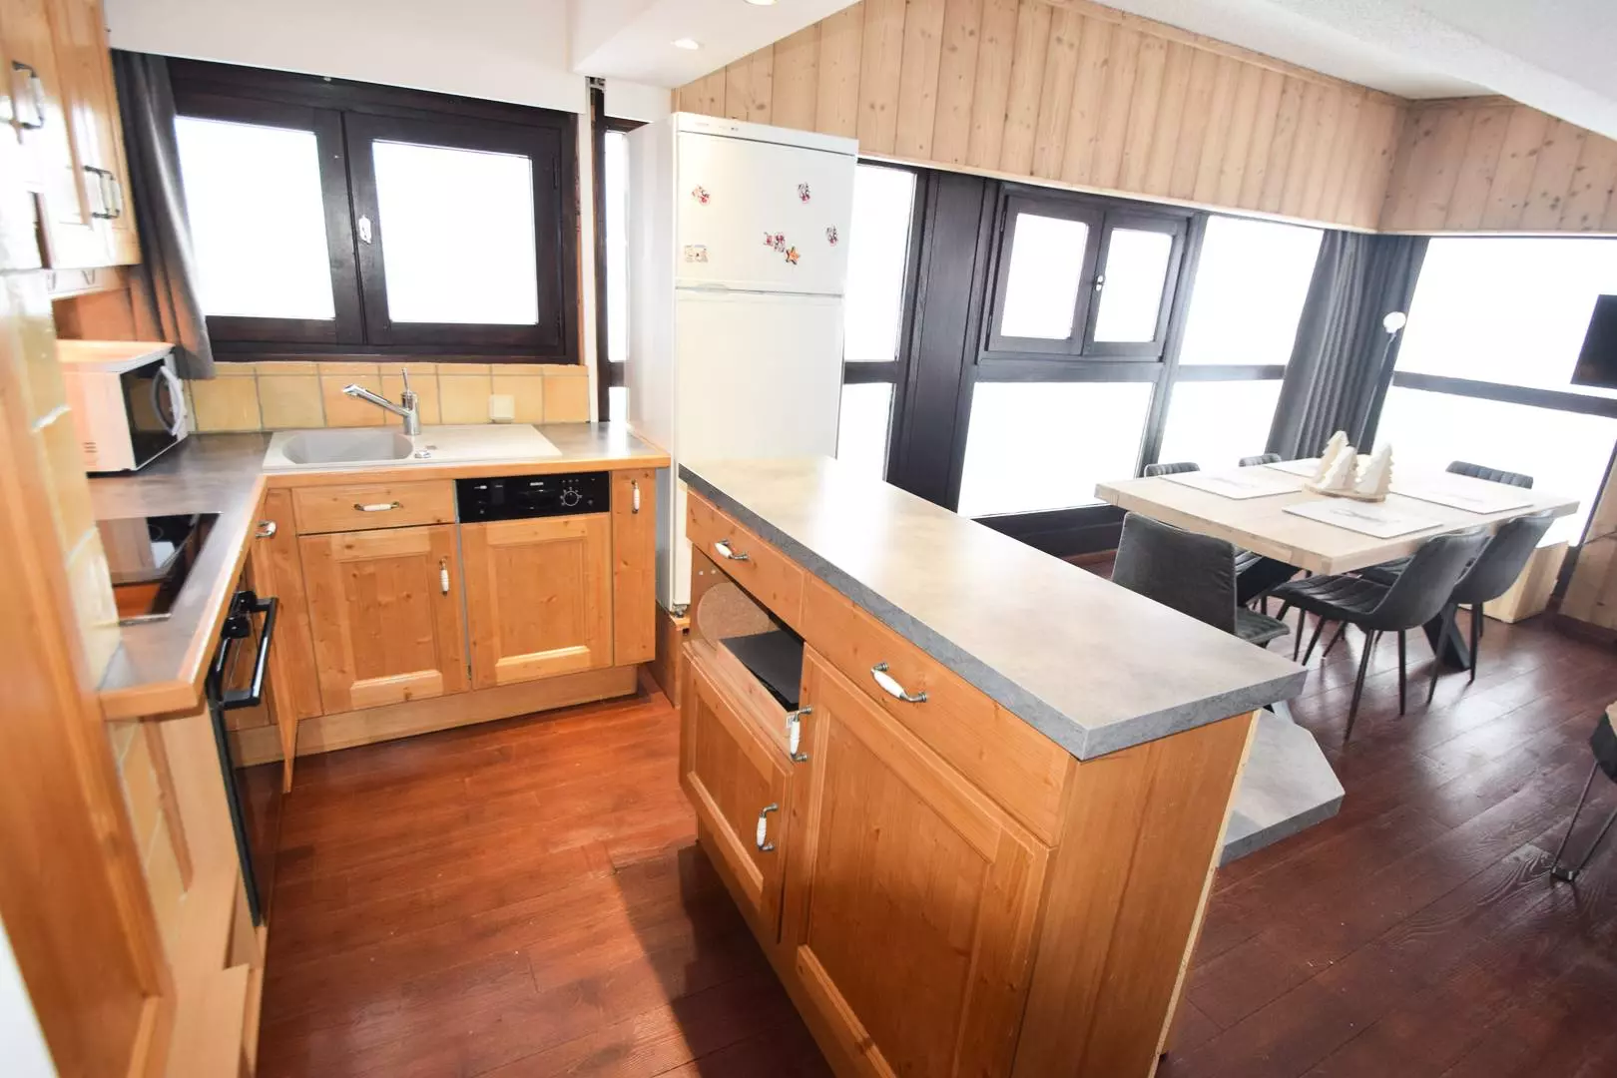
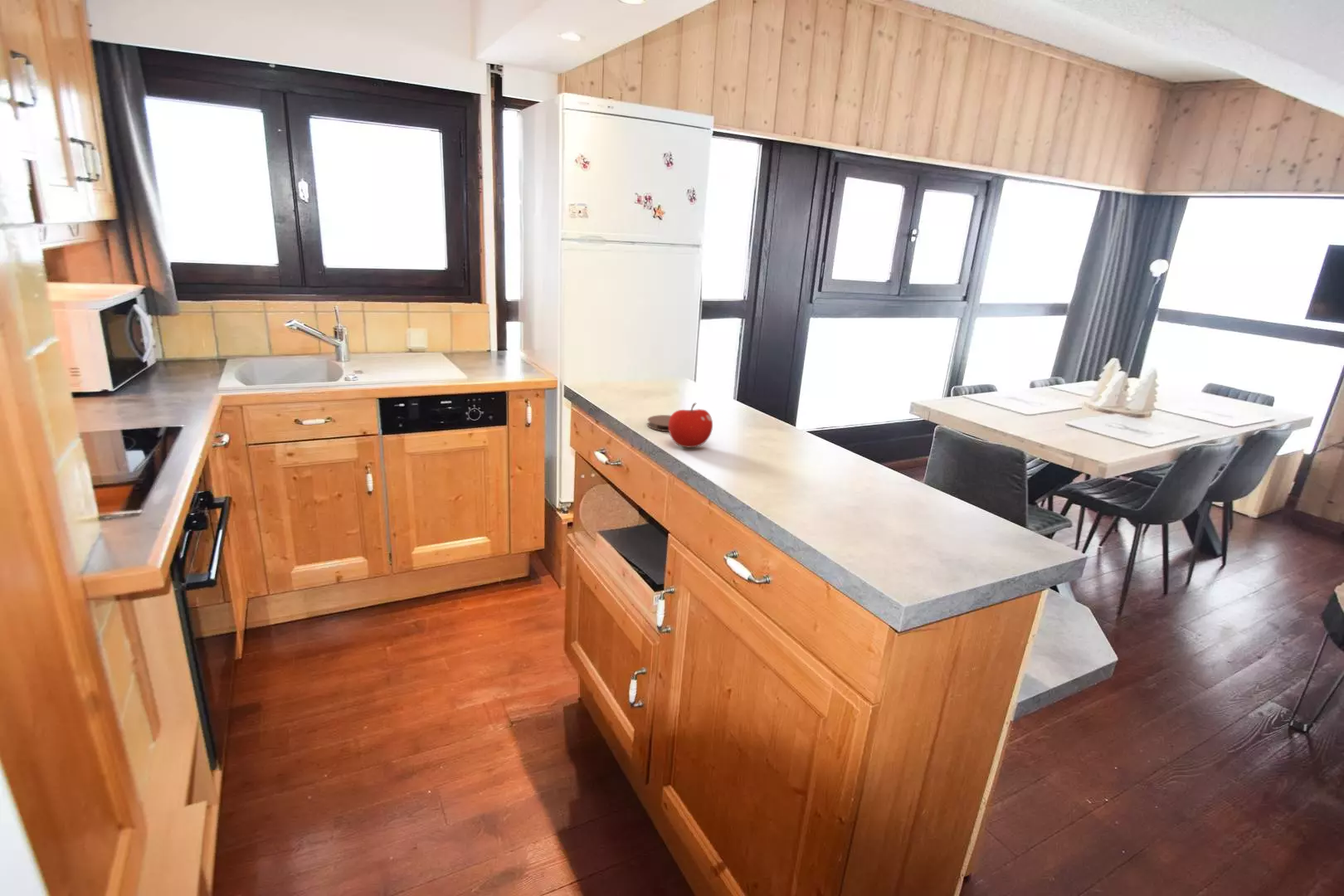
+ coaster [646,414,671,432]
+ fruit [669,402,713,448]
